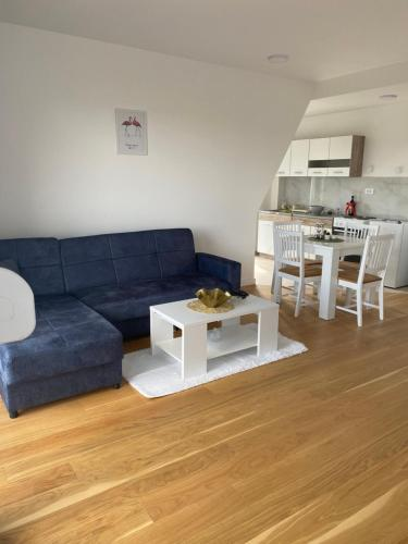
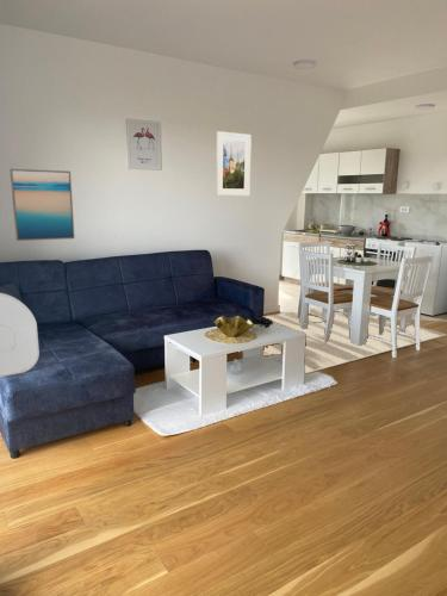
+ rug [262,306,447,375]
+ wall art [8,168,75,242]
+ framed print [215,130,253,197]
